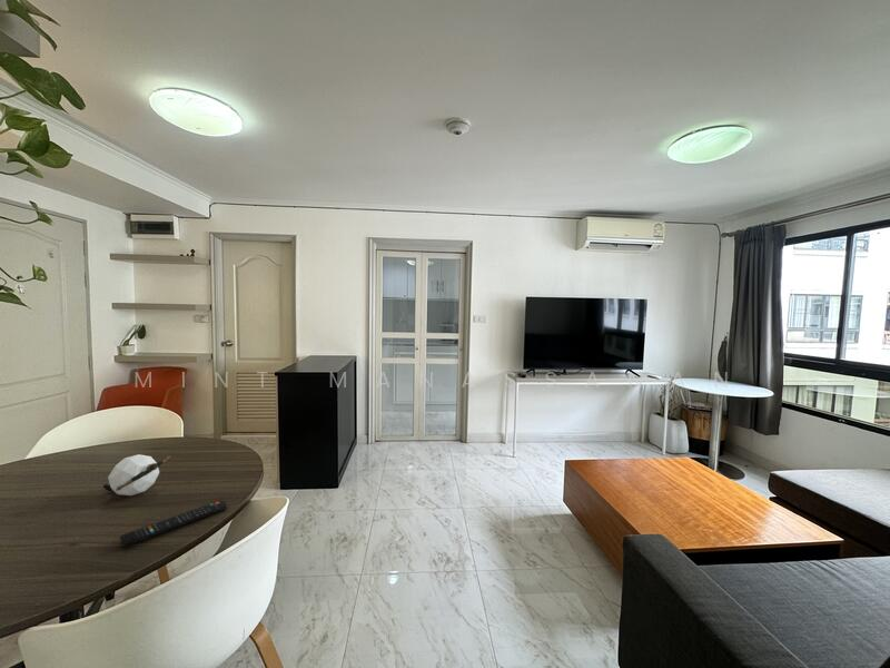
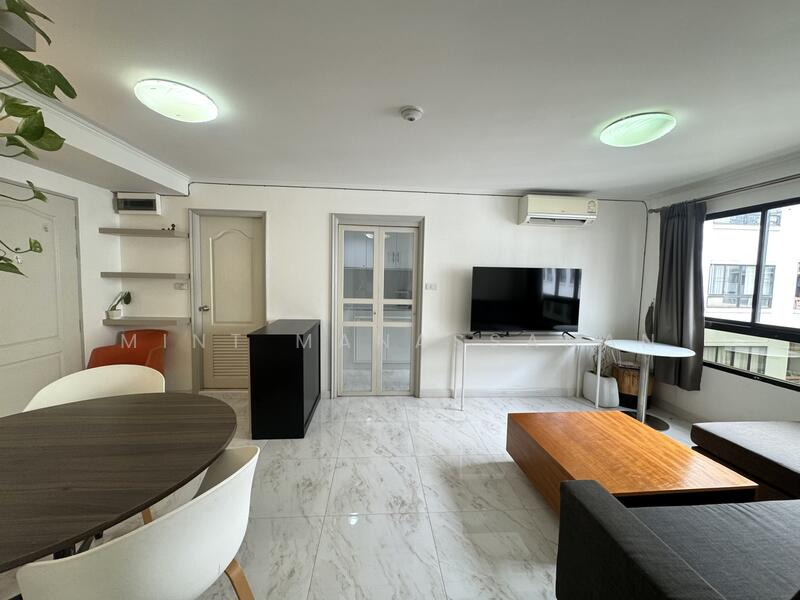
- remote control [119,499,228,548]
- decorative orb [102,453,172,497]
